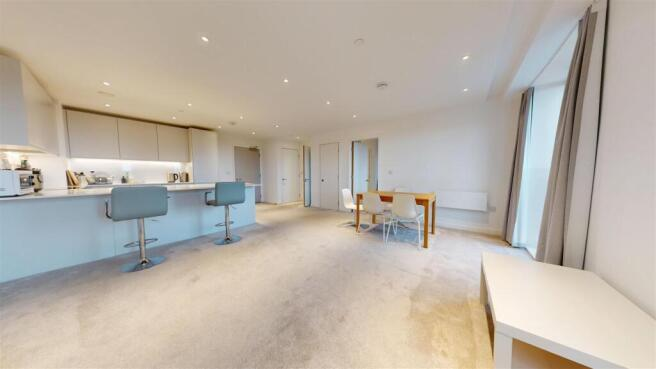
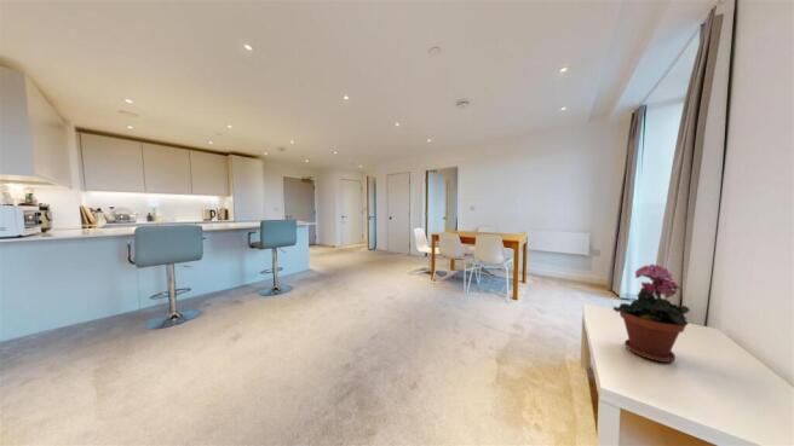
+ potted plant [611,262,691,364]
